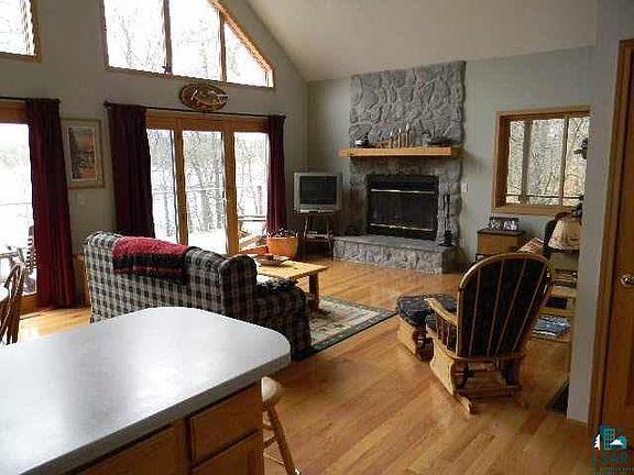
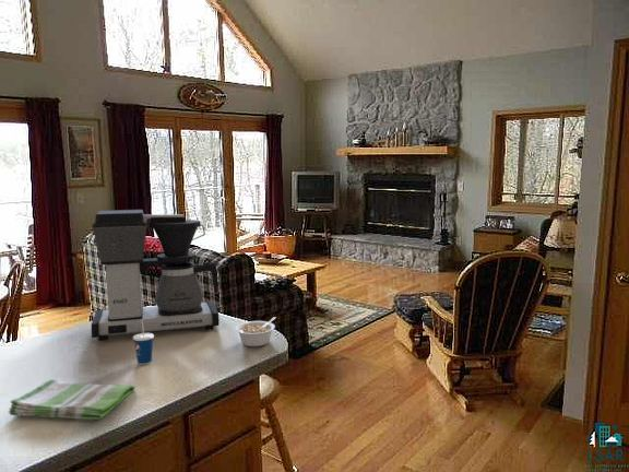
+ legume [235,316,277,347]
+ coffee maker [91,209,221,342]
+ dish towel [8,378,135,421]
+ cup [132,321,155,366]
